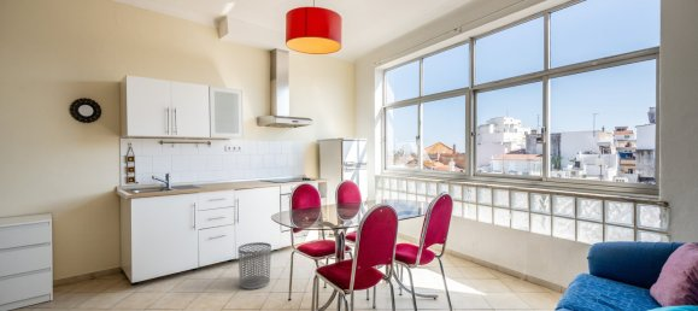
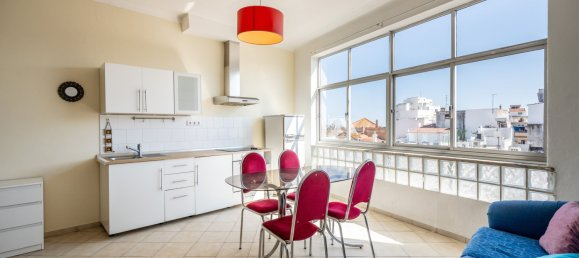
- waste bin [237,241,272,291]
